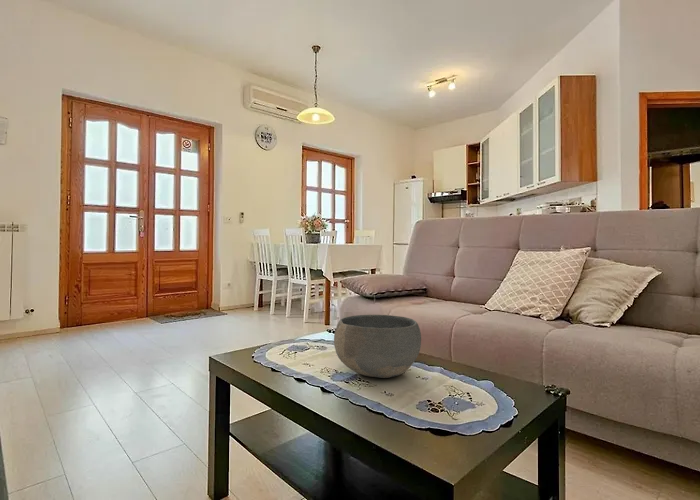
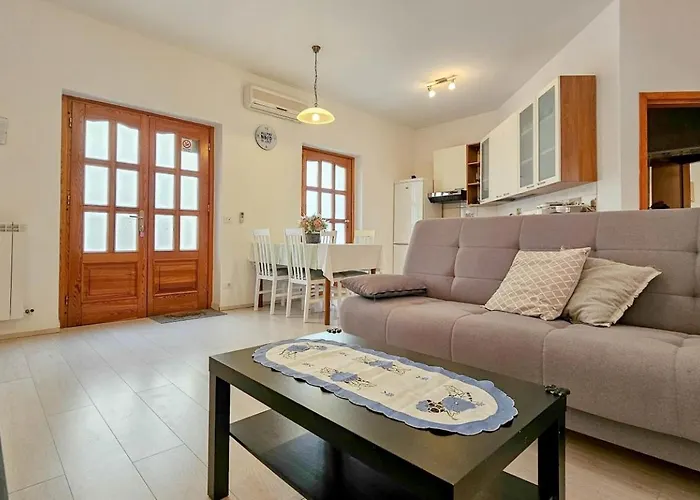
- bowl [333,314,422,379]
